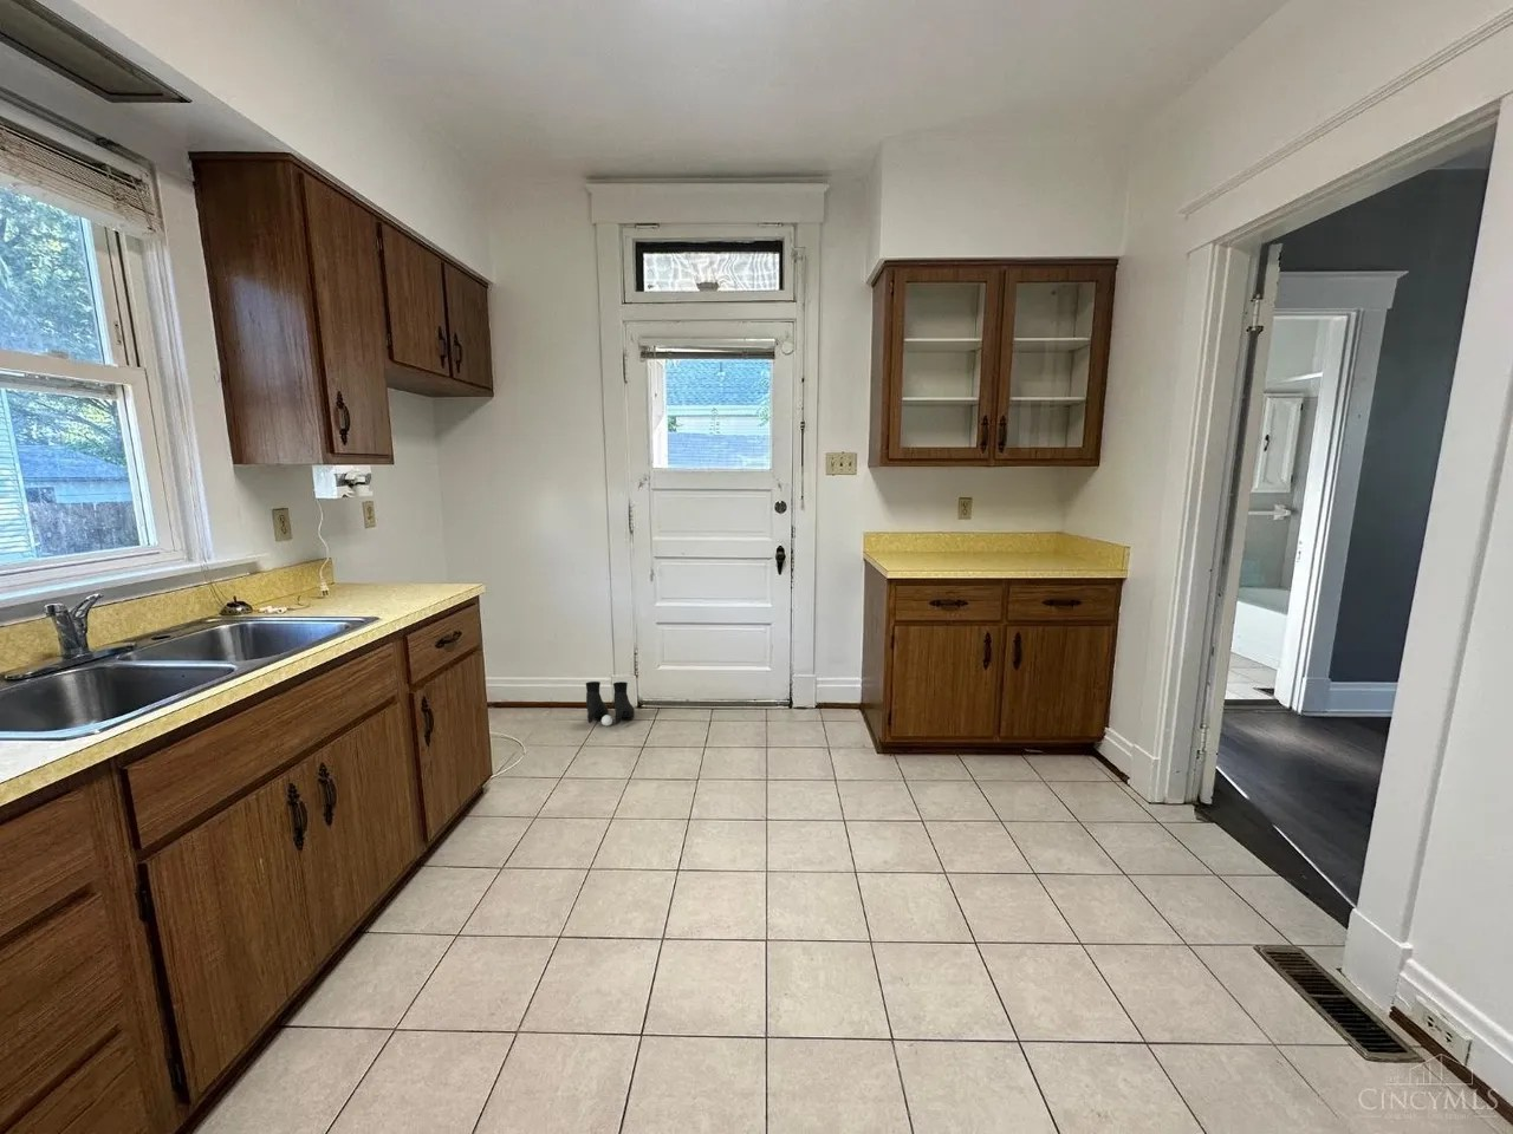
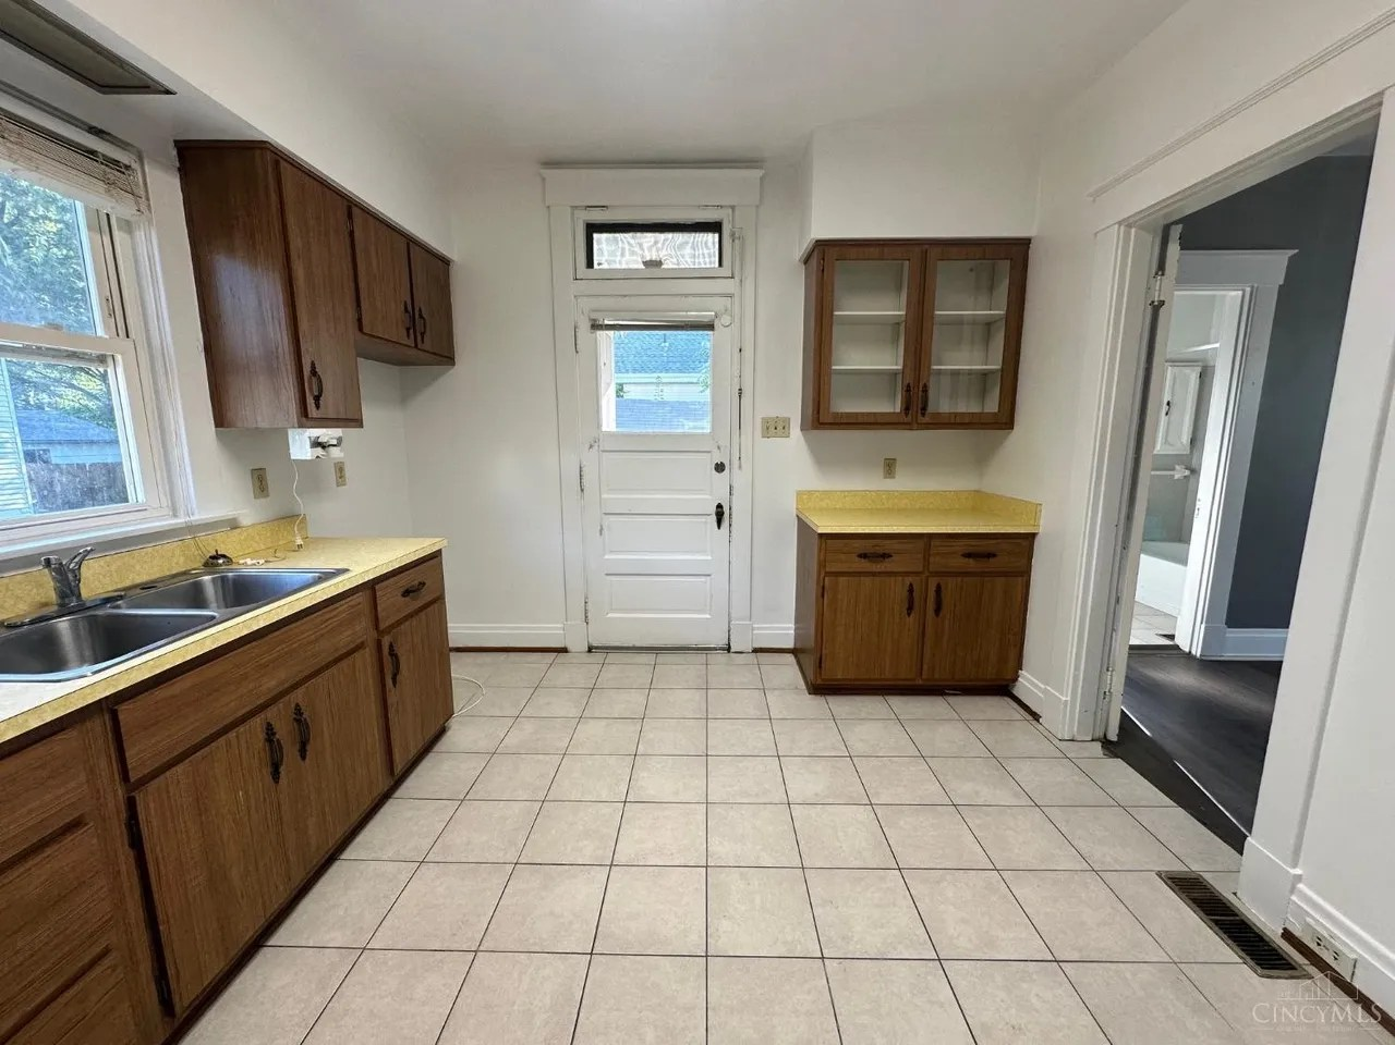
- boots [585,680,636,728]
